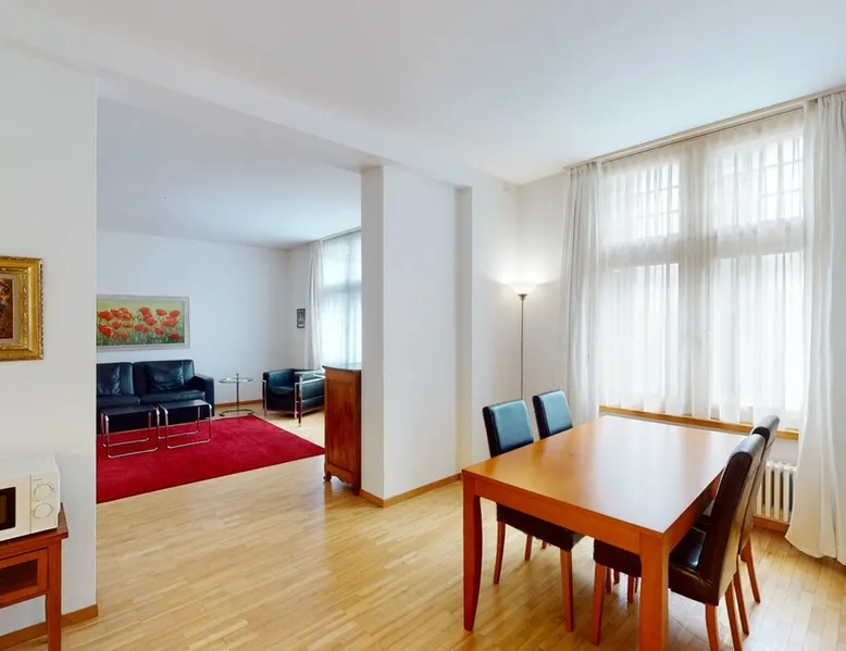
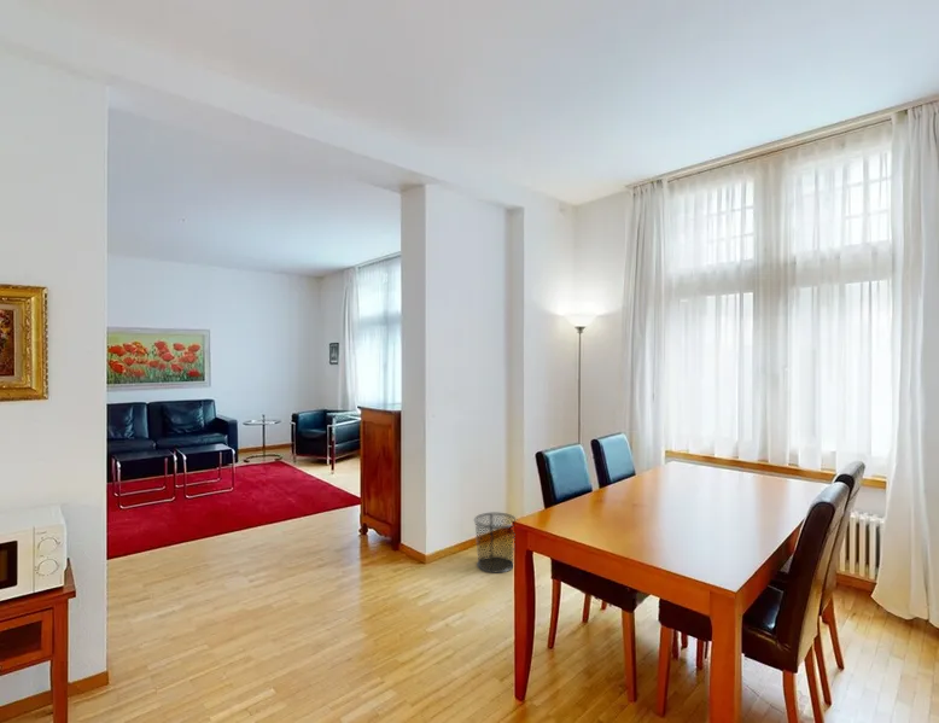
+ waste bin [473,512,518,575]
